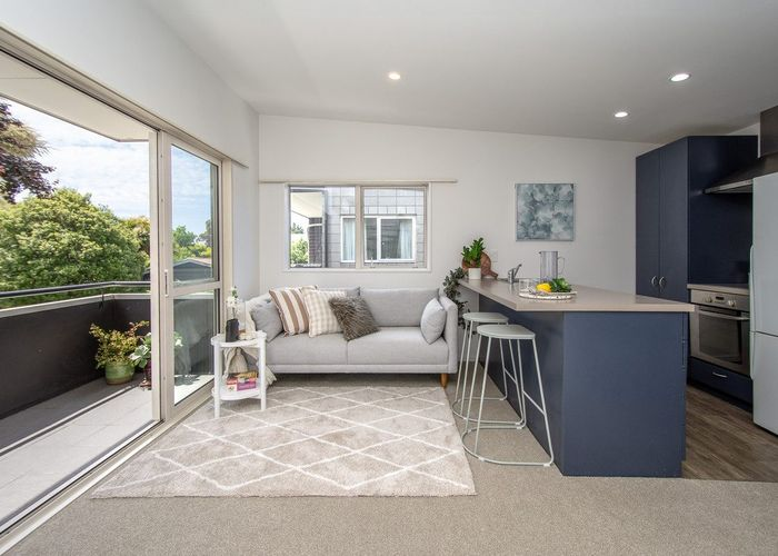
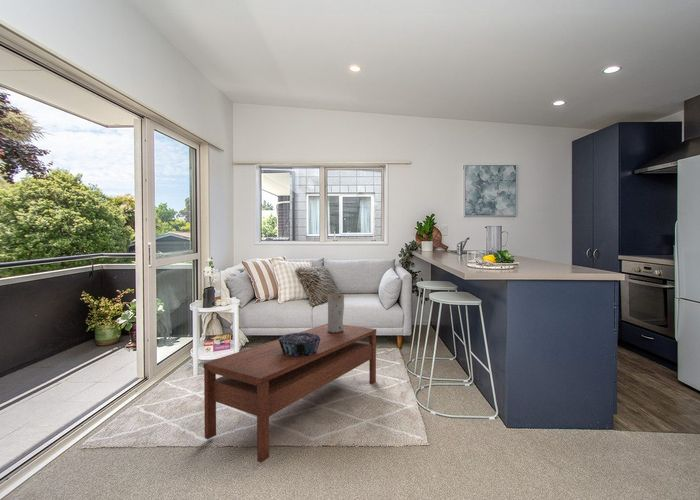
+ coffee table [202,322,377,464]
+ vase [326,292,345,333]
+ decorative bowl [277,332,321,356]
